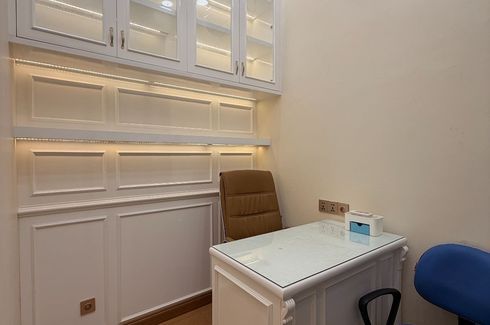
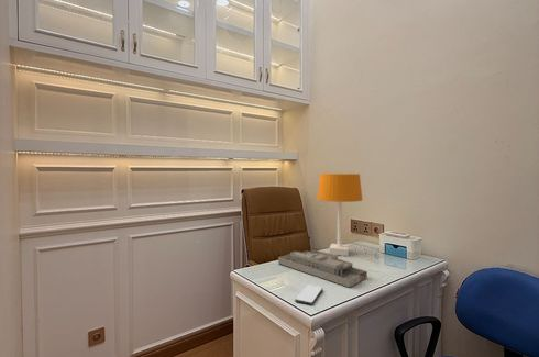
+ smartphone [294,283,324,305]
+ desk organizer [277,249,369,288]
+ desk lamp [317,172,363,257]
